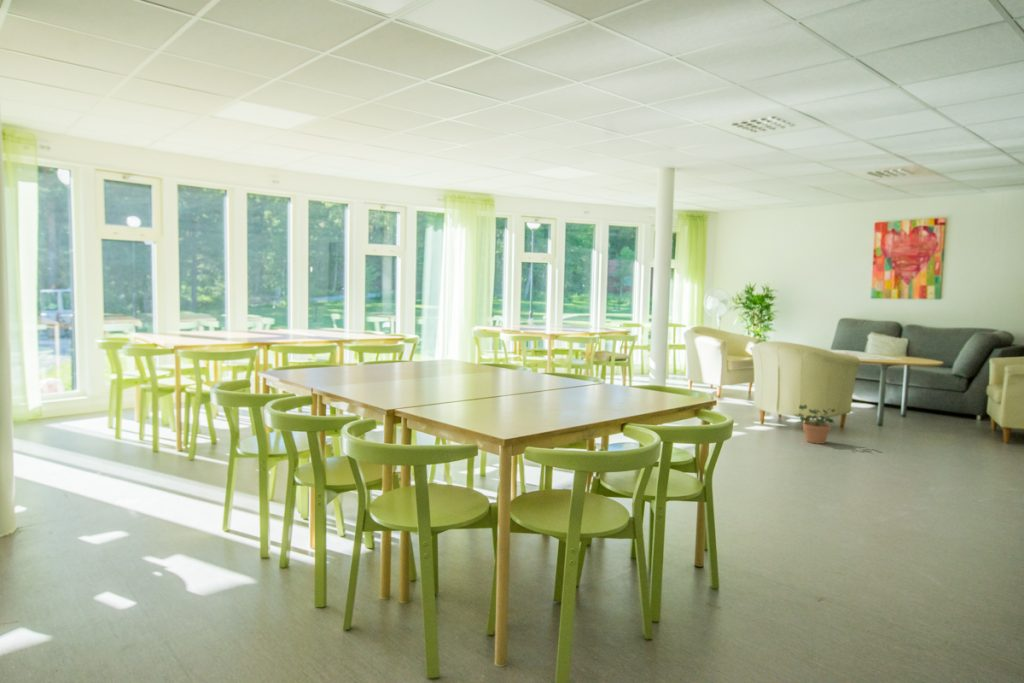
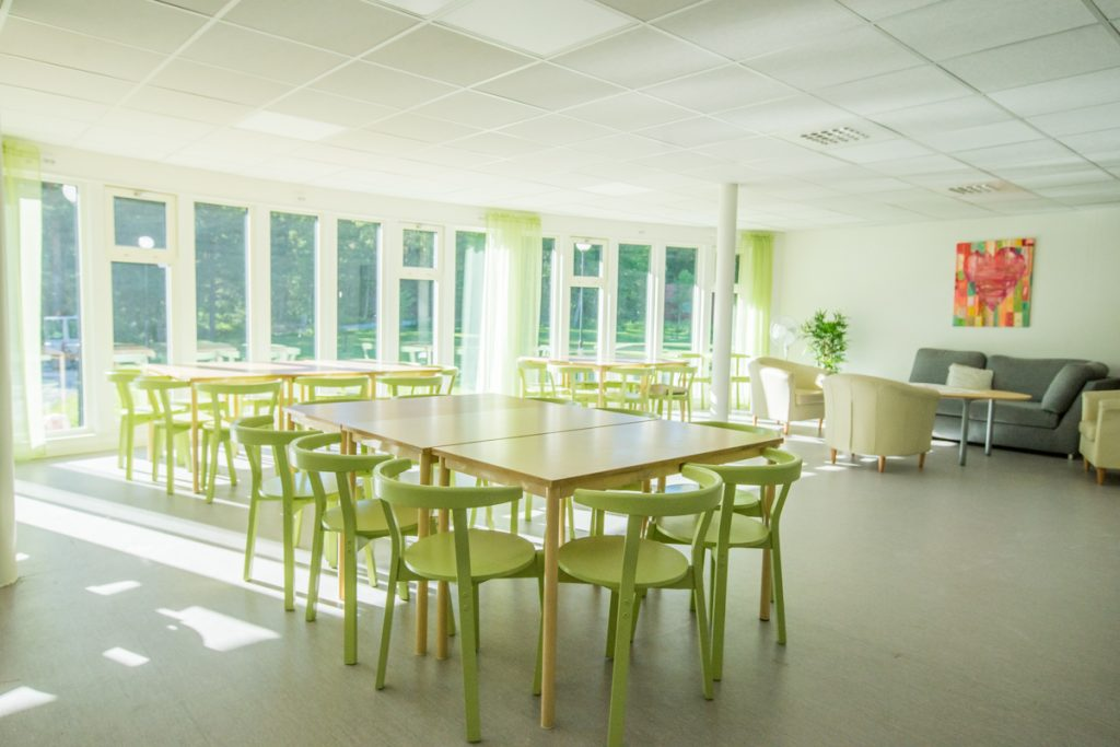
- potted plant [793,403,836,445]
